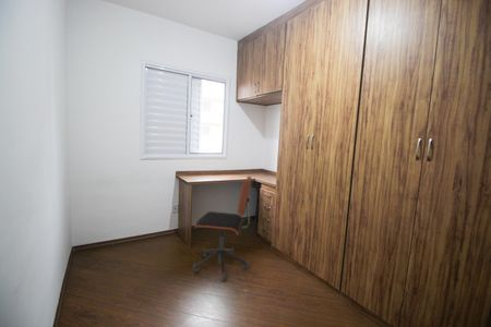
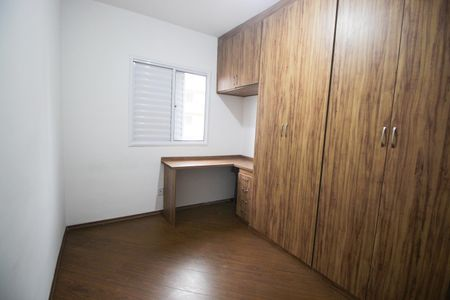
- office chair [192,175,252,282]
